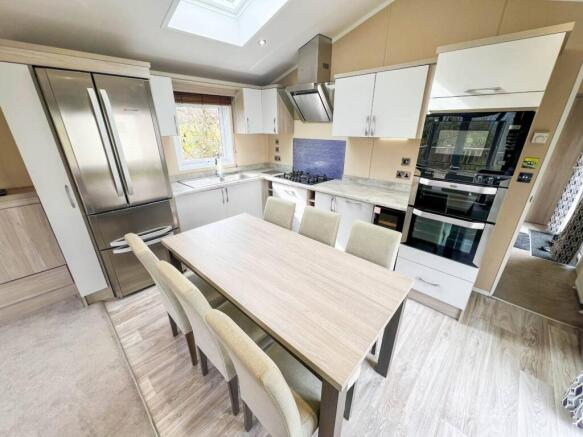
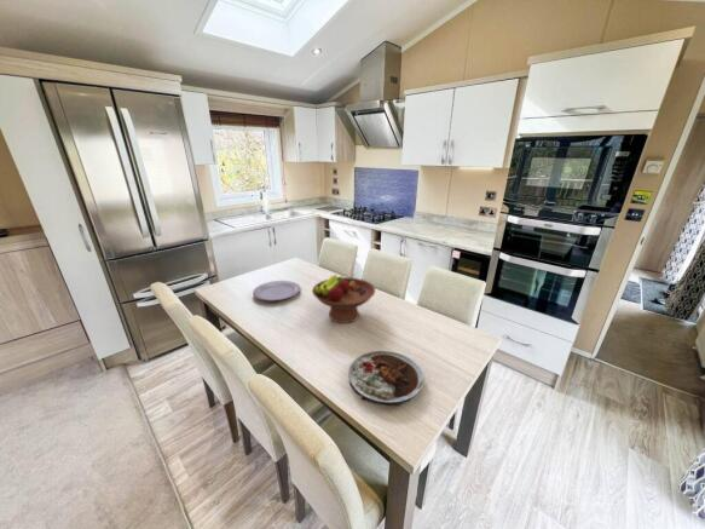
+ fruit bowl [311,274,376,324]
+ plate [252,280,301,303]
+ plate [347,350,424,407]
